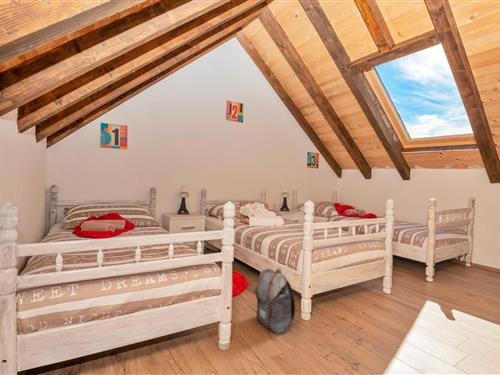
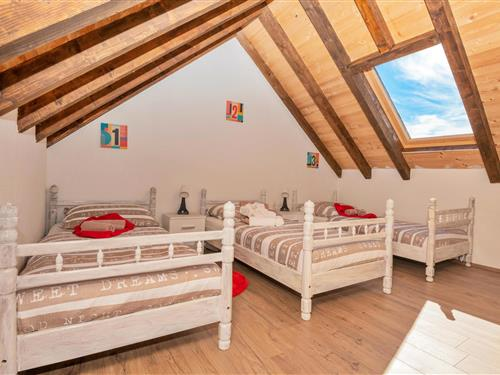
- backpack [253,267,296,334]
